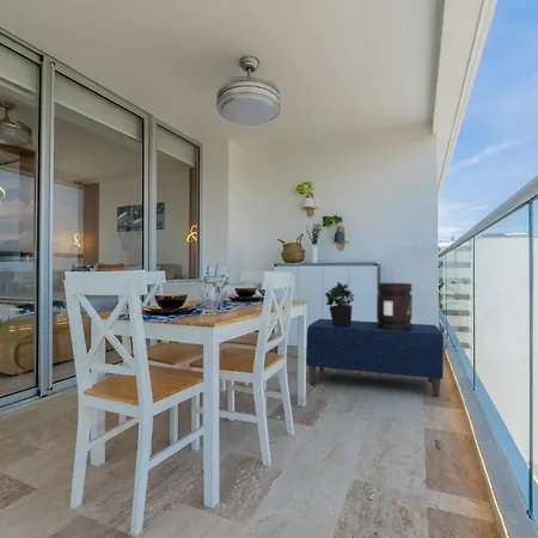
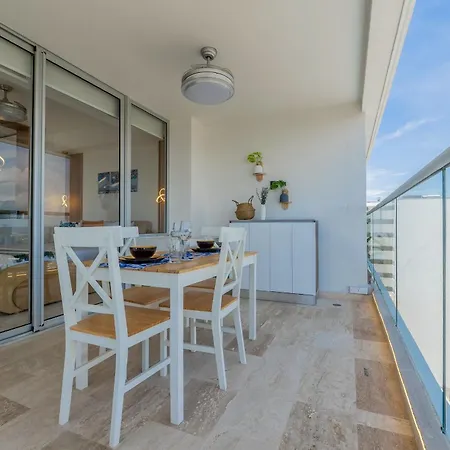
- bench [305,318,445,398]
- potted plant [324,281,355,326]
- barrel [375,282,414,331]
